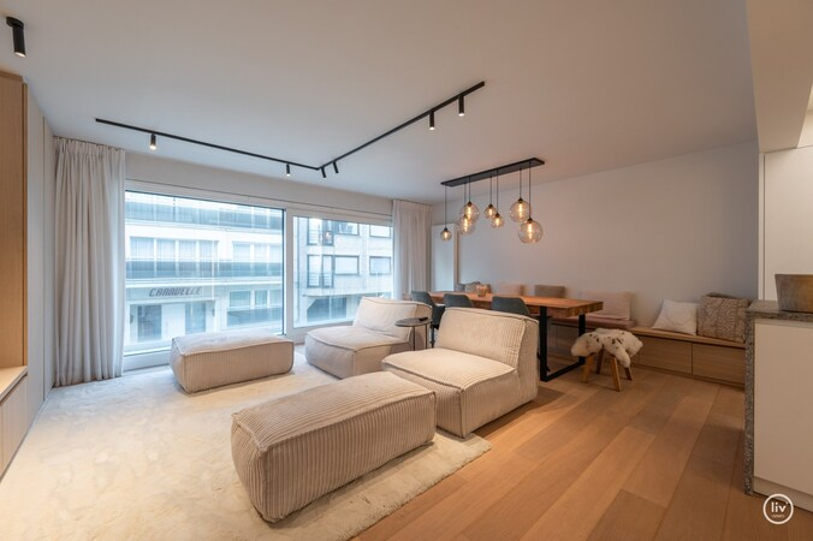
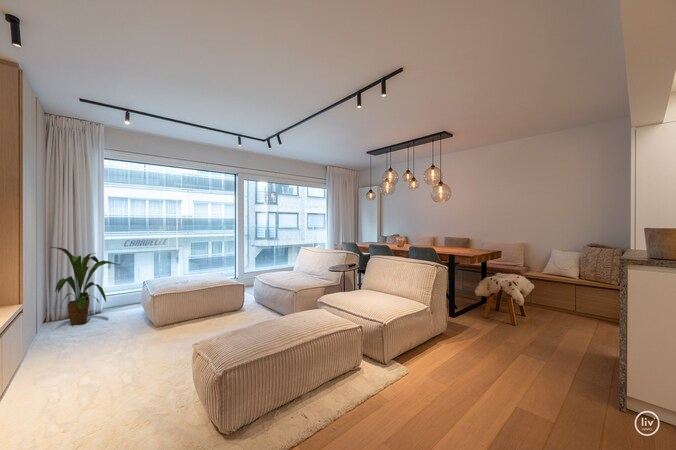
+ house plant [49,246,120,326]
